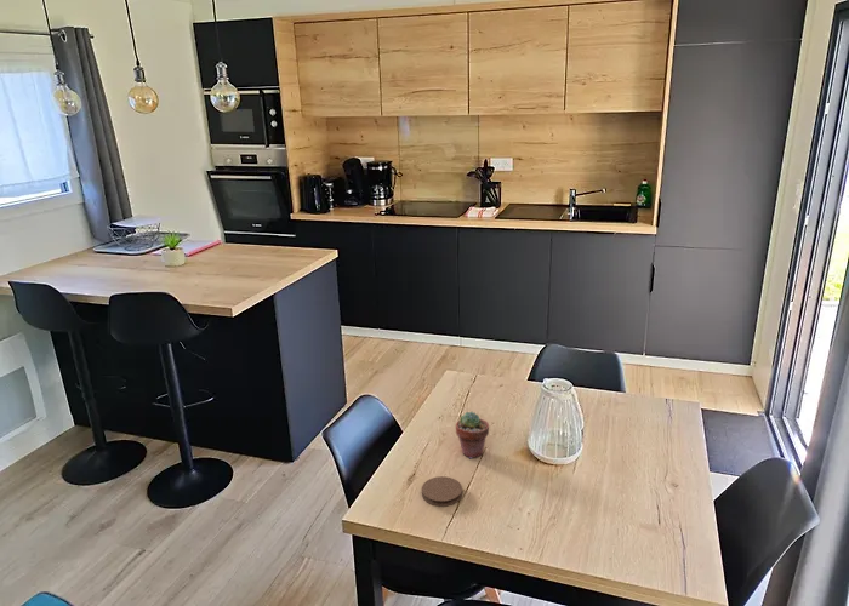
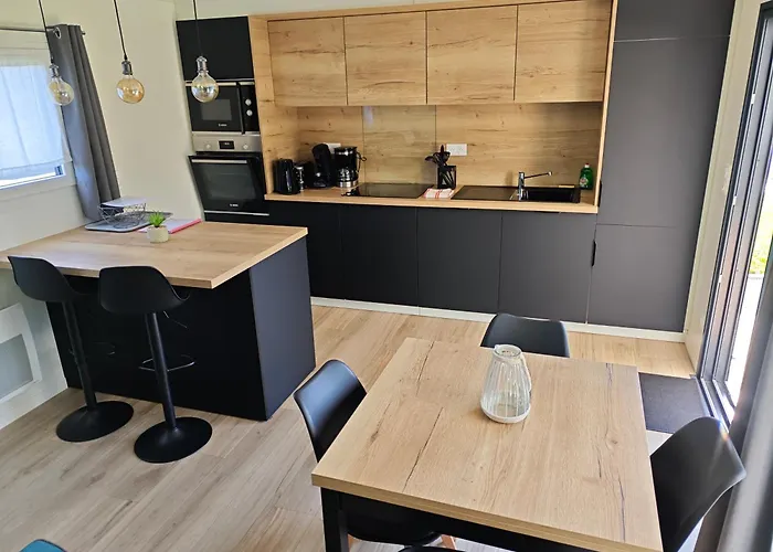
- coaster [421,475,463,507]
- potted succulent [455,411,490,459]
